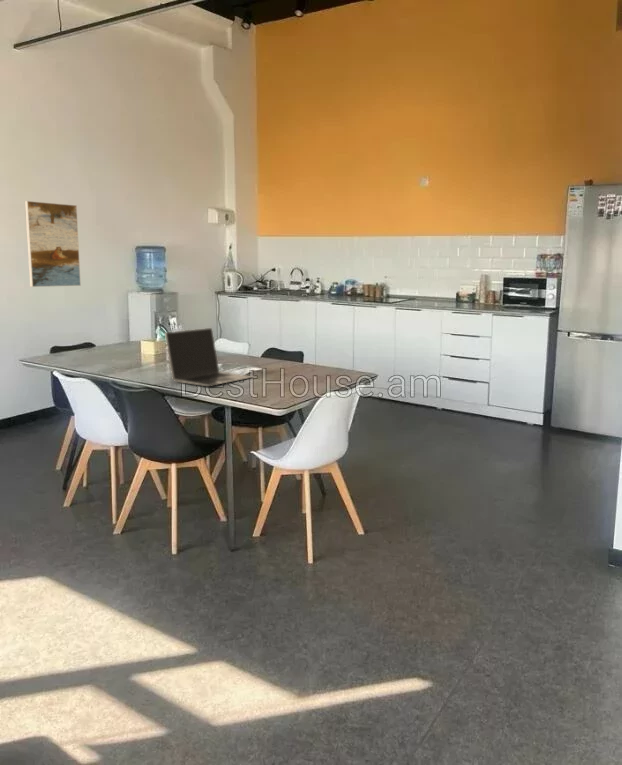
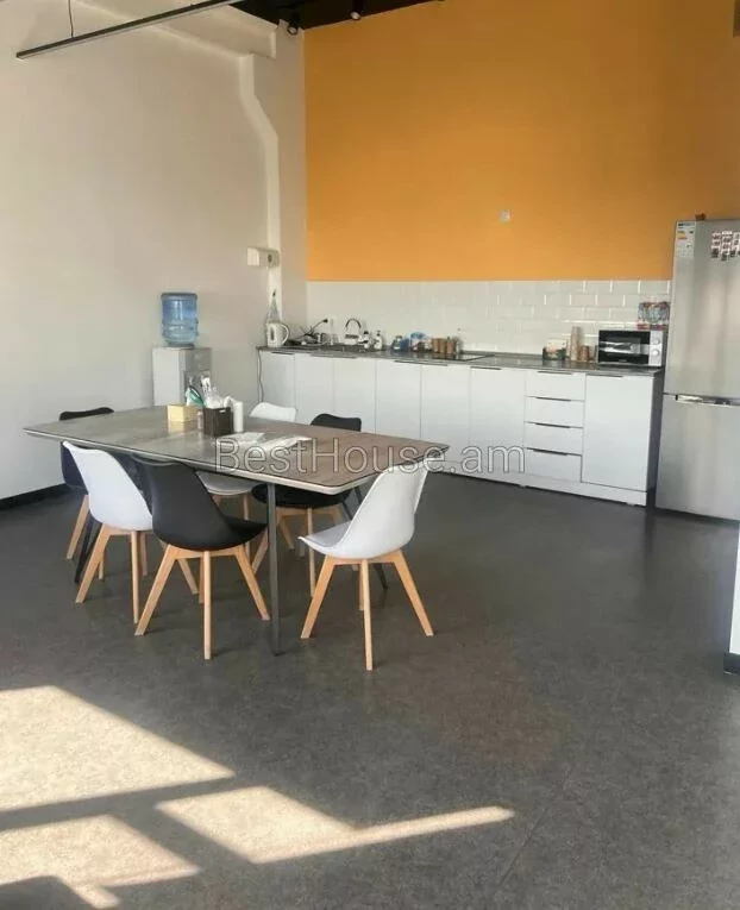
- laptop [164,327,254,387]
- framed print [24,200,82,288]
